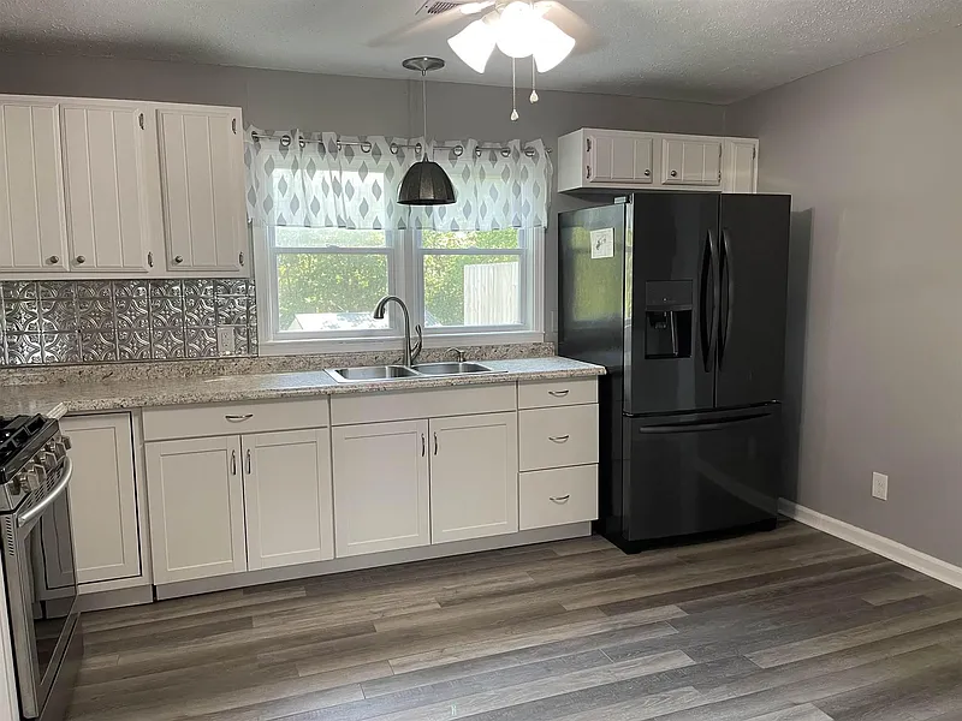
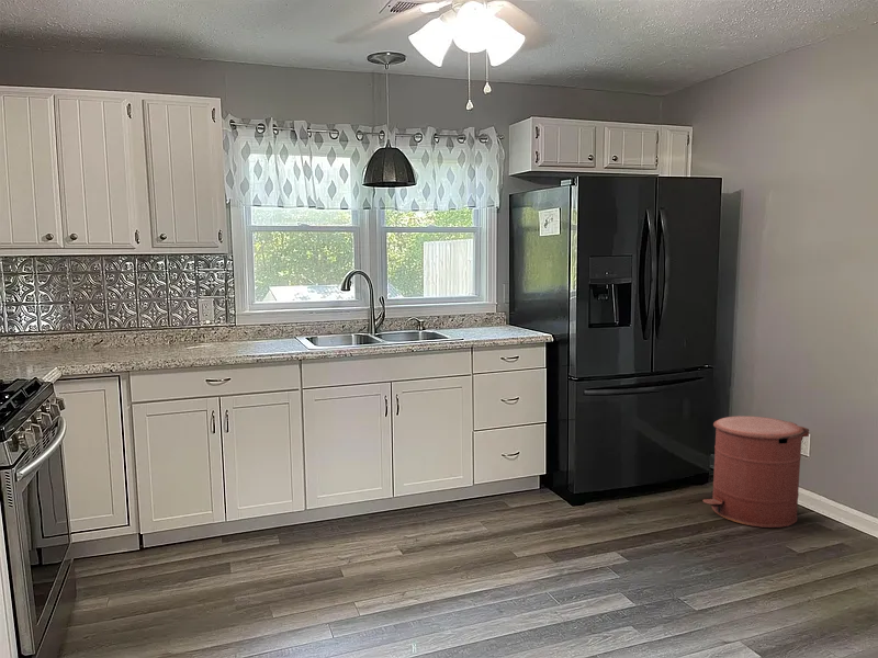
+ trash can [702,415,810,529]
